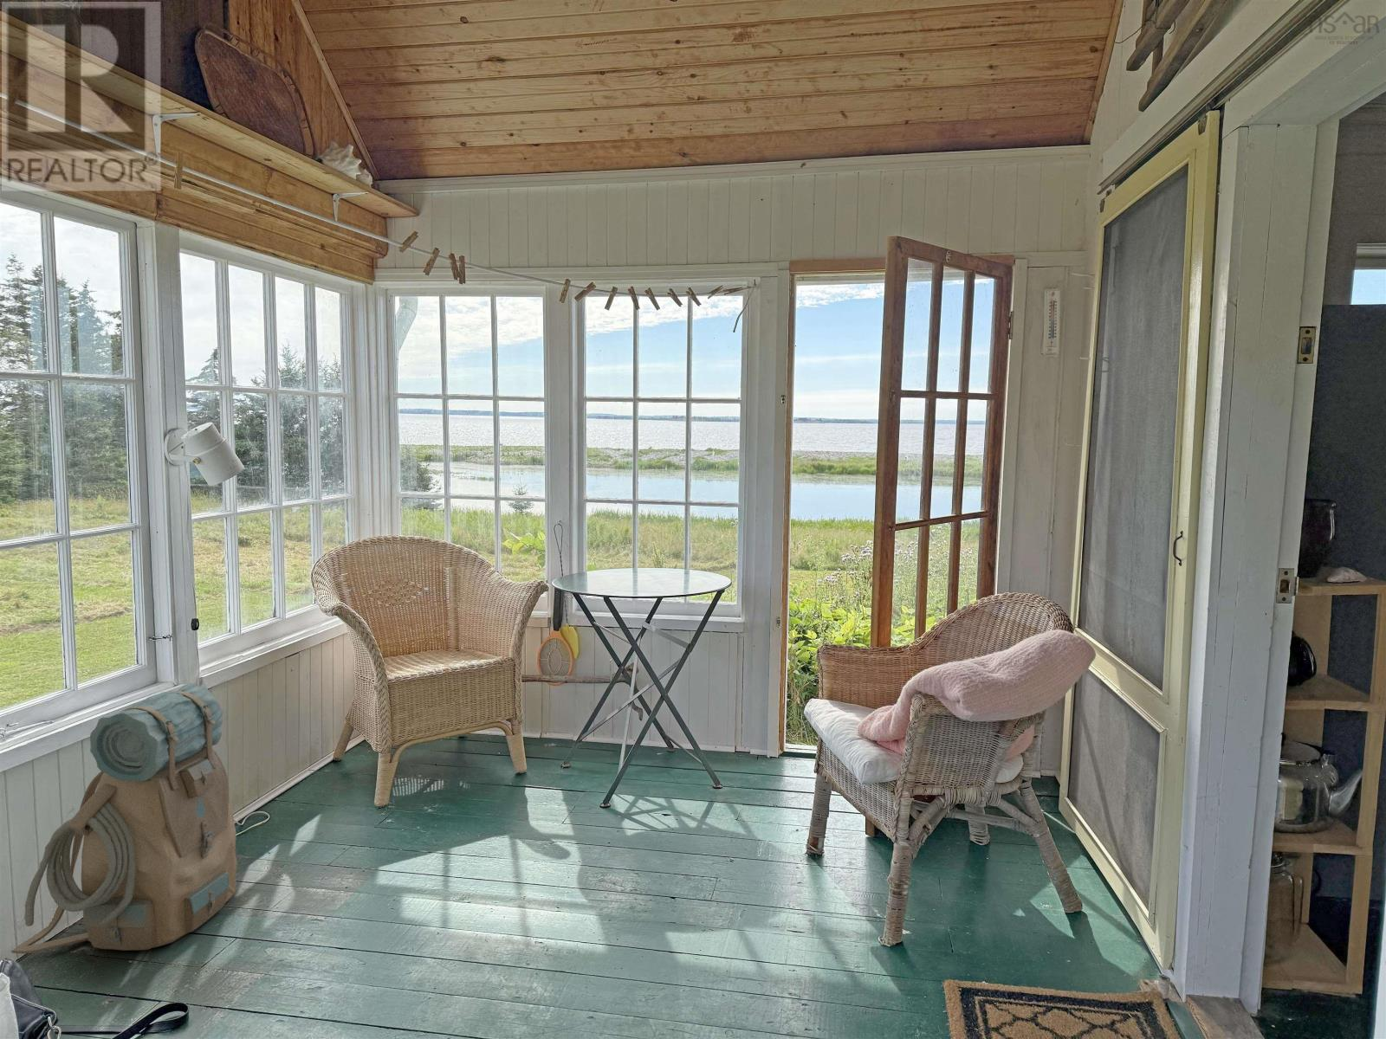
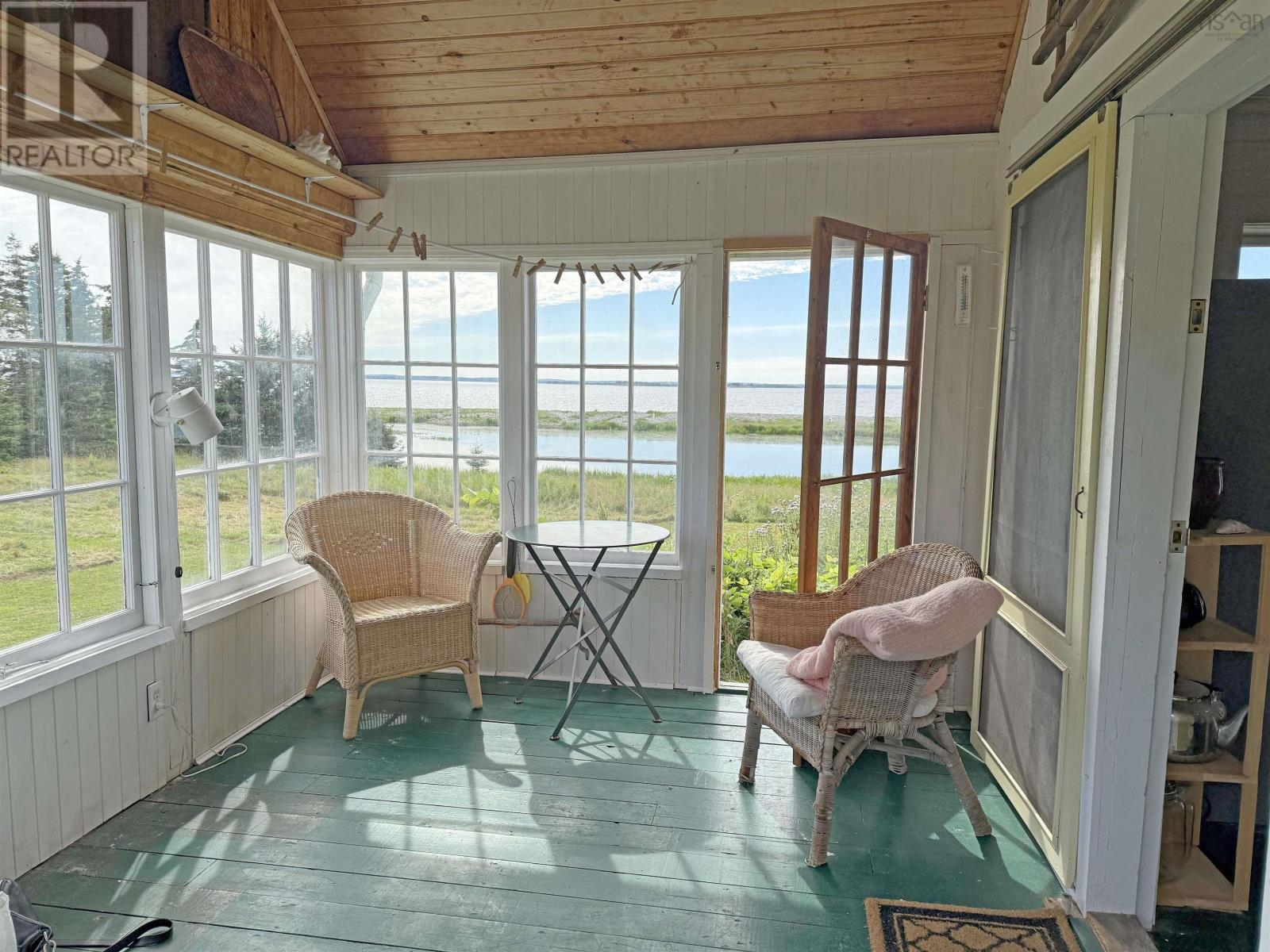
- backpack [11,682,238,954]
